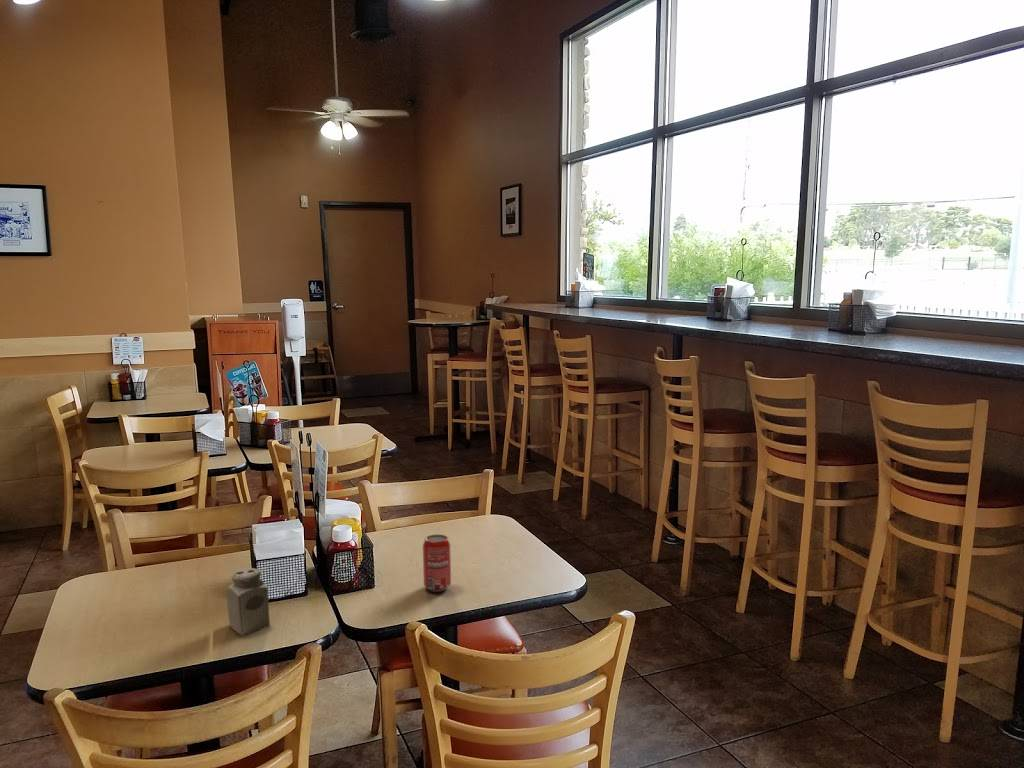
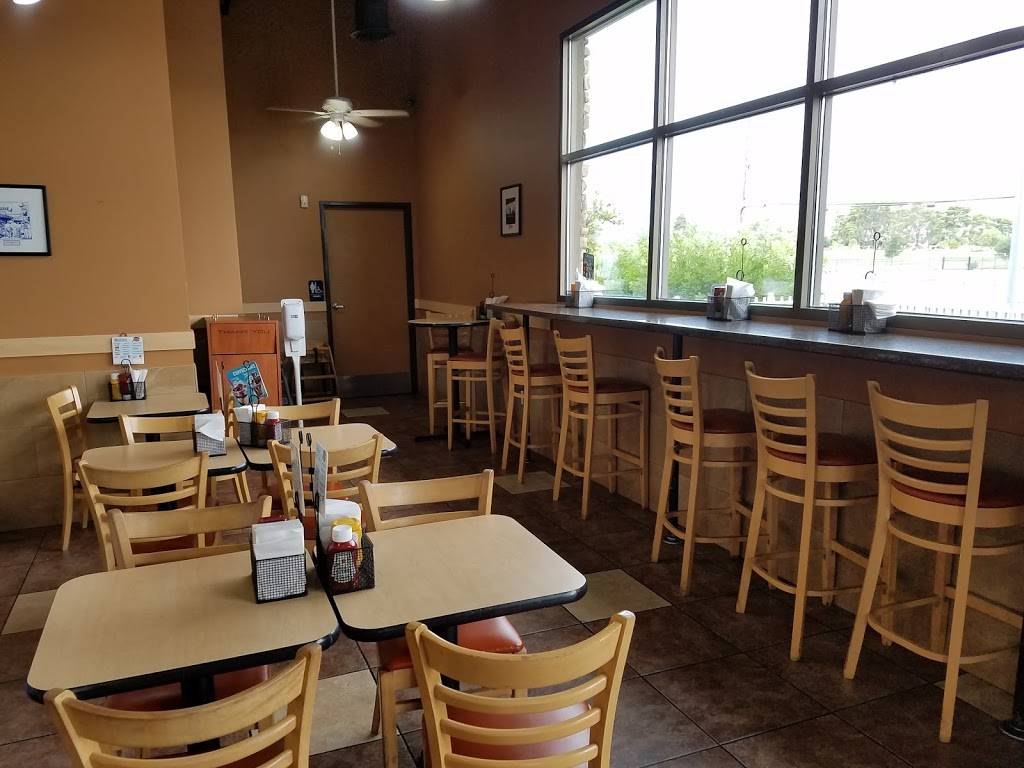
- beverage can [422,534,452,593]
- salt shaker [226,567,271,636]
